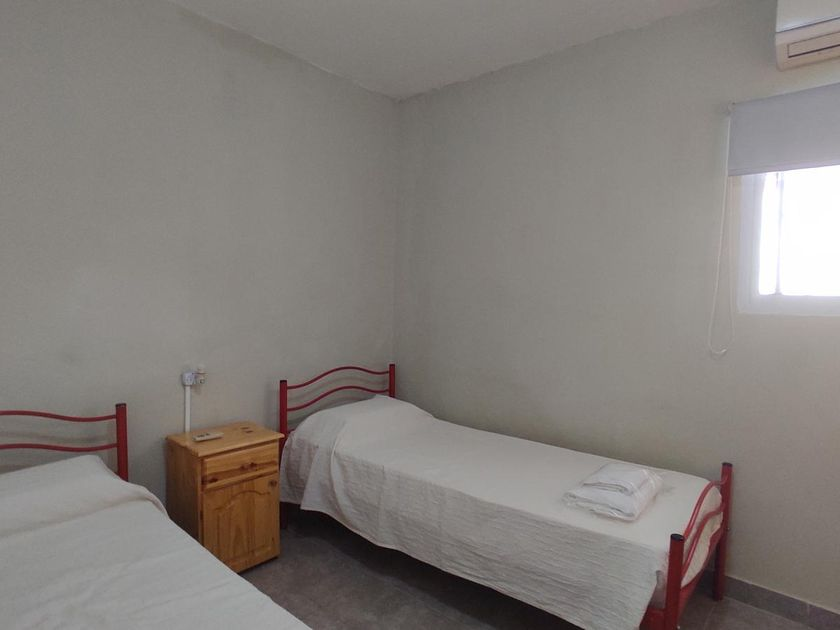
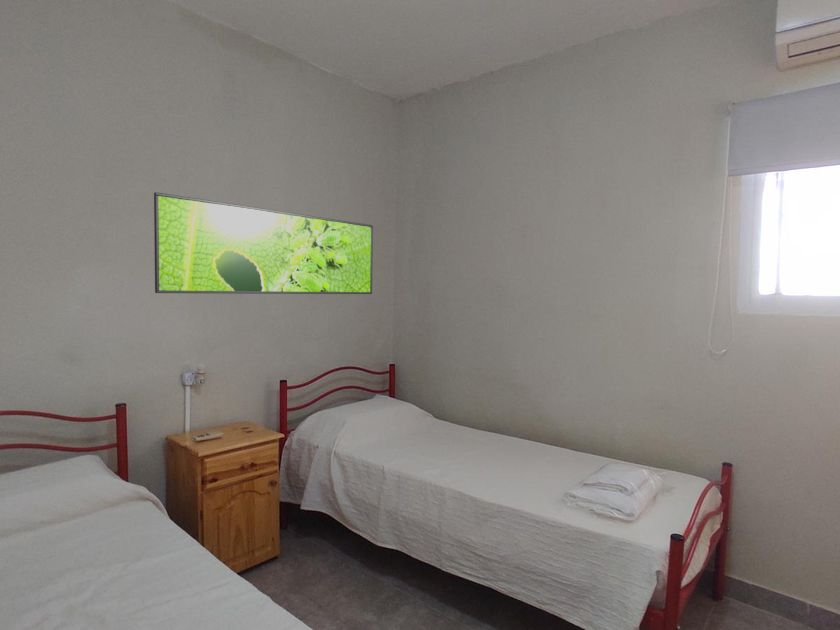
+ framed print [153,191,374,295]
